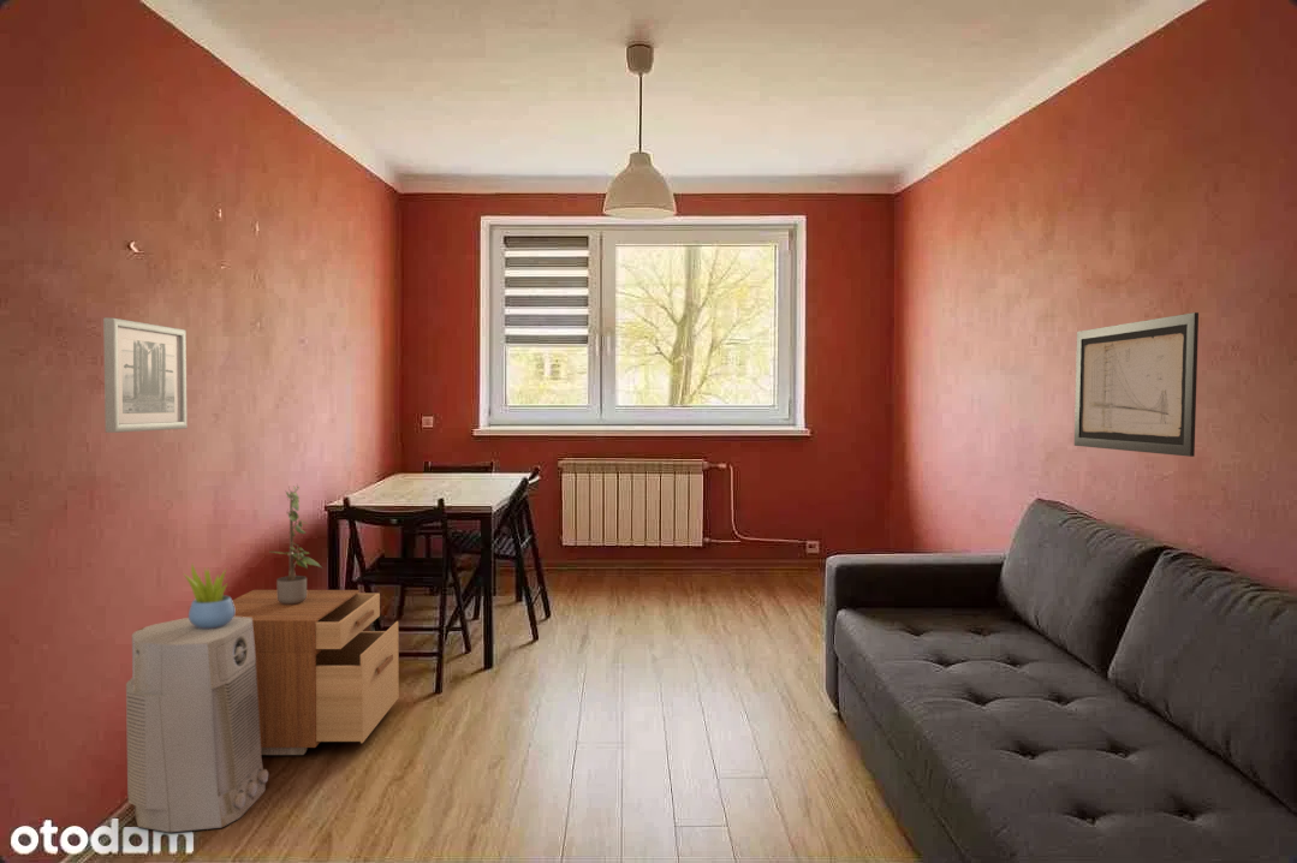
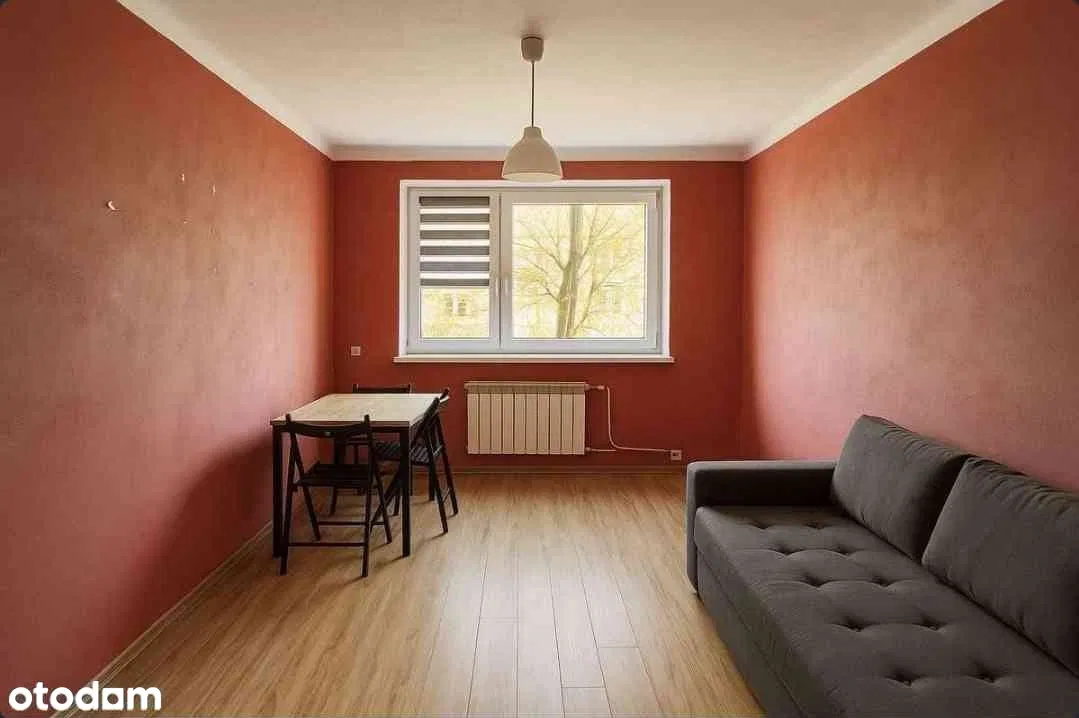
- air purifier [125,617,269,833]
- succulent plant [183,563,234,629]
- wall art [102,316,188,434]
- wall art [1073,311,1200,458]
- potted plant [269,484,322,605]
- filing cabinet [232,589,400,756]
